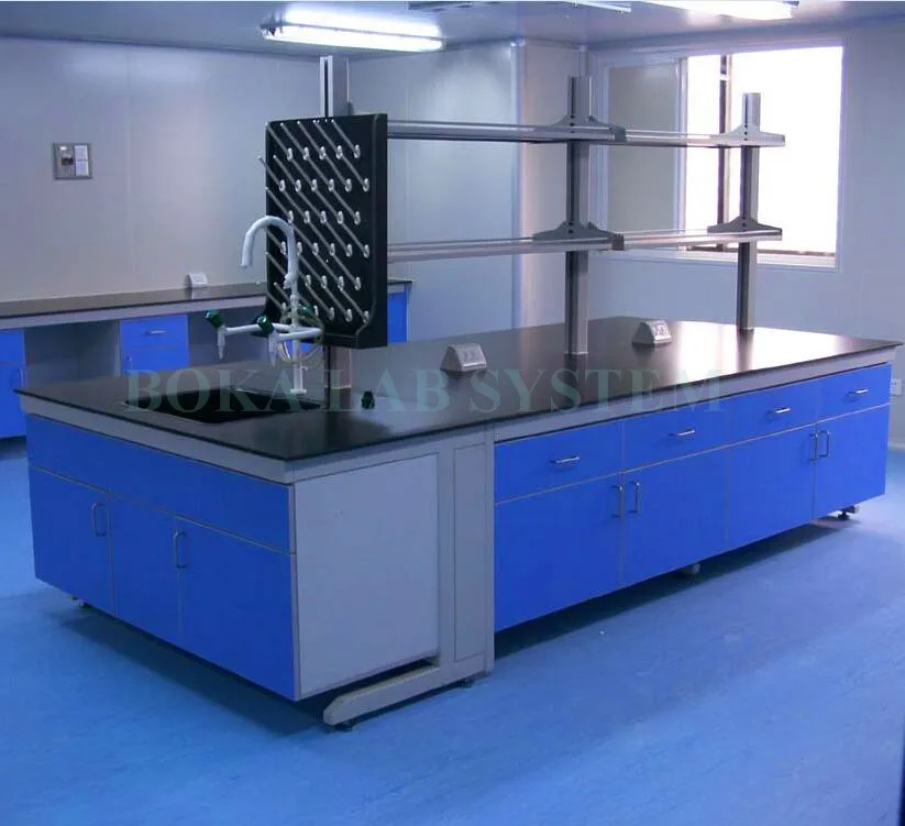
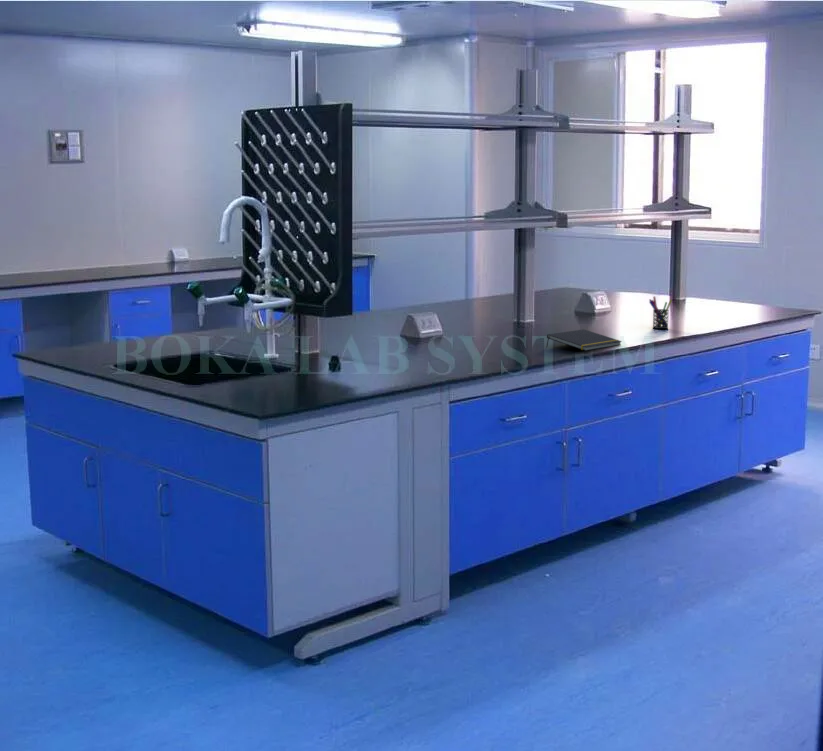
+ notepad [545,328,623,352]
+ pen holder [648,296,673,330]
